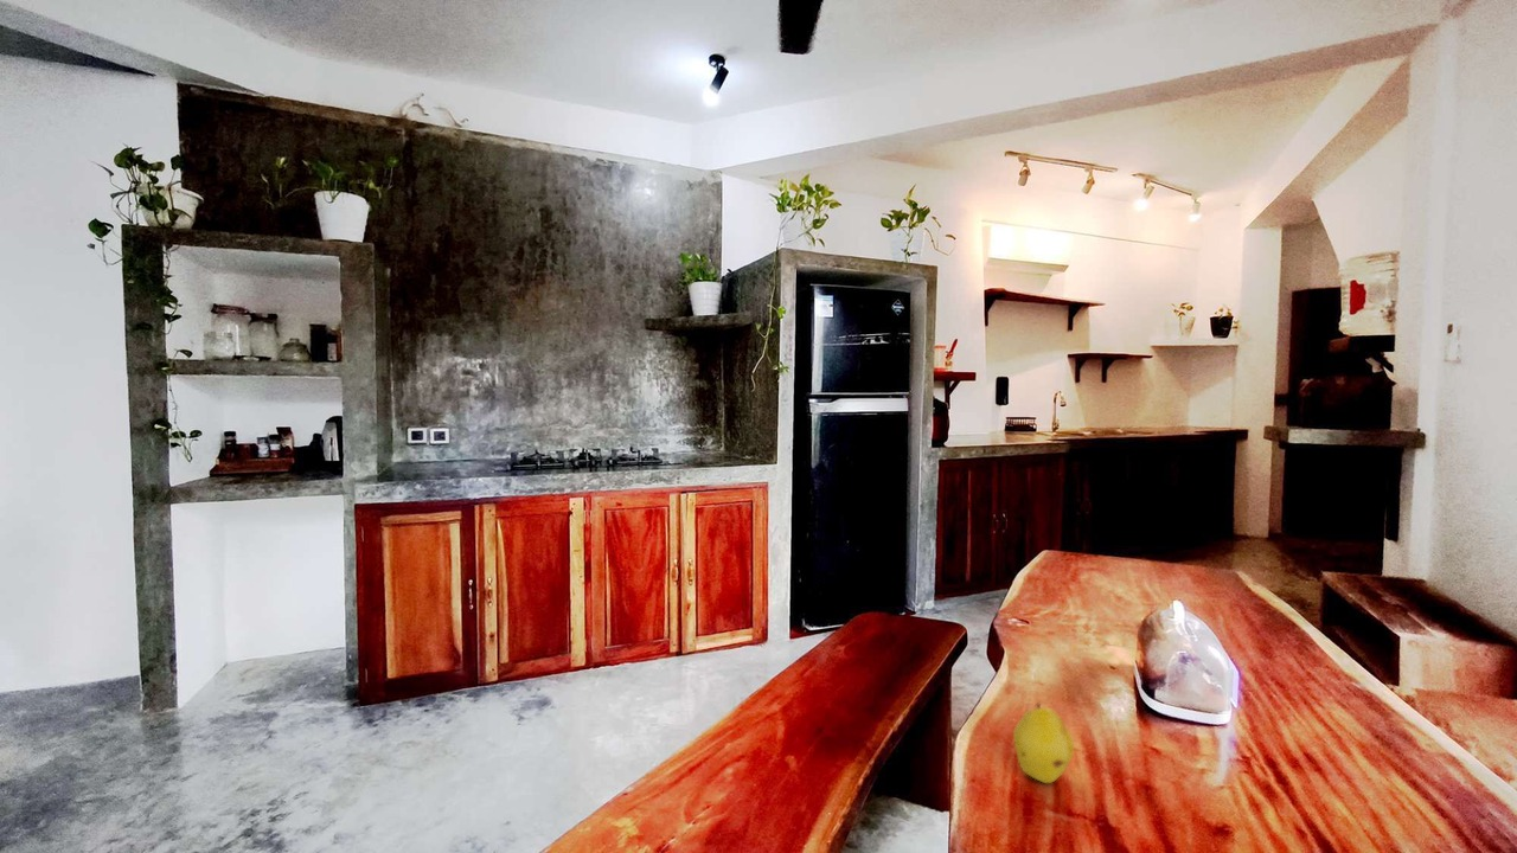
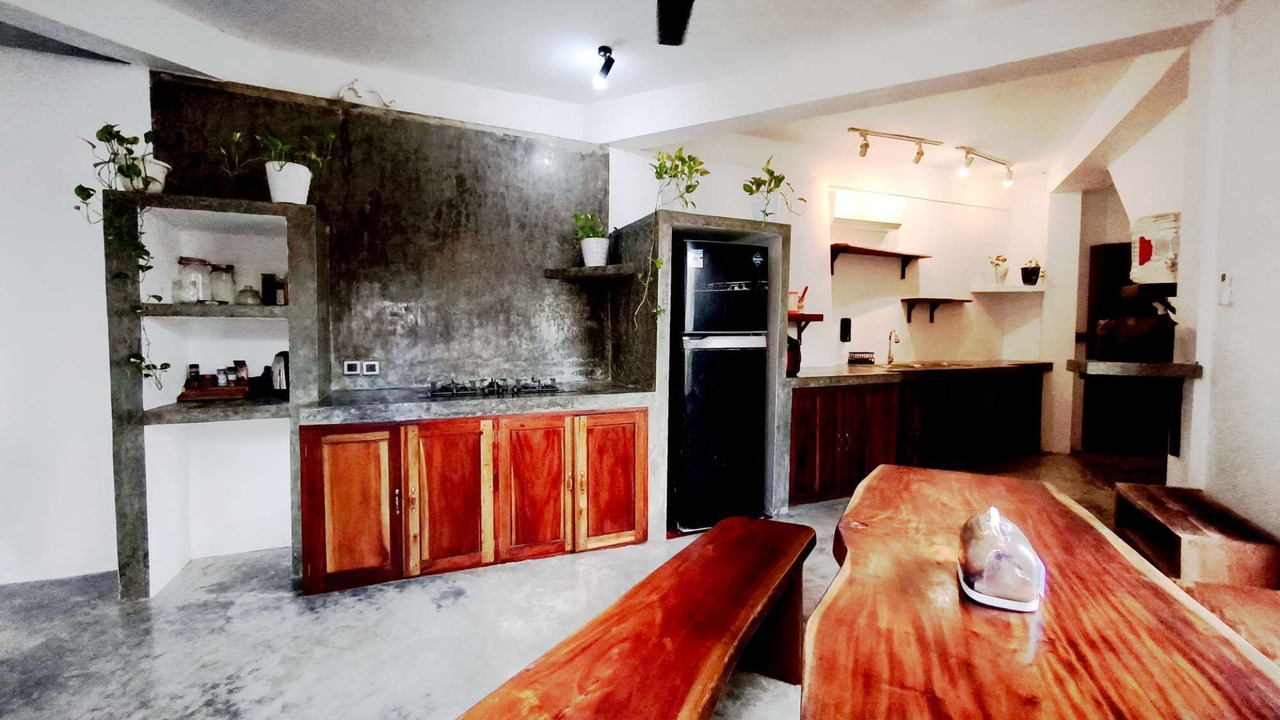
- fruit [1012,703,1075,784]
